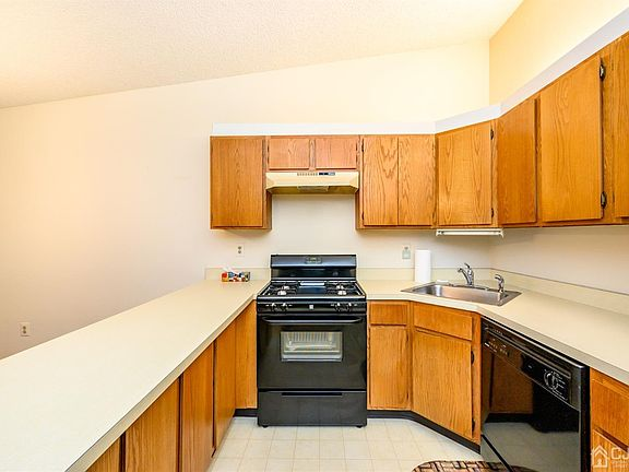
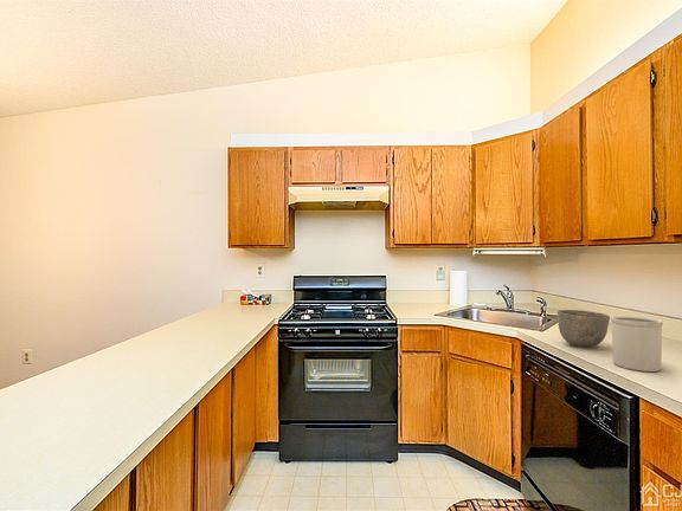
+ bowl [556,309,611,348]
+ utensil holder [610,315,664,373]
